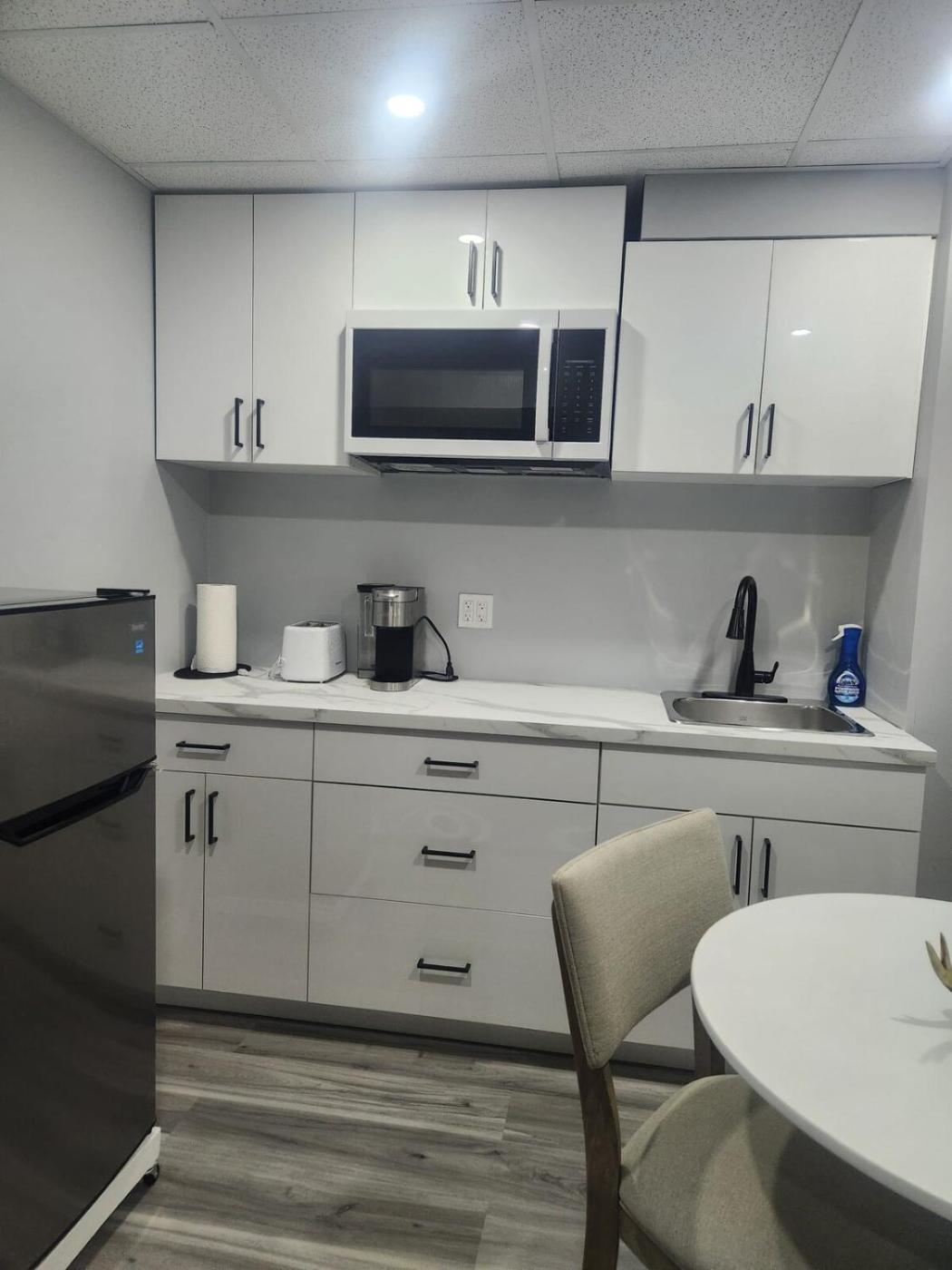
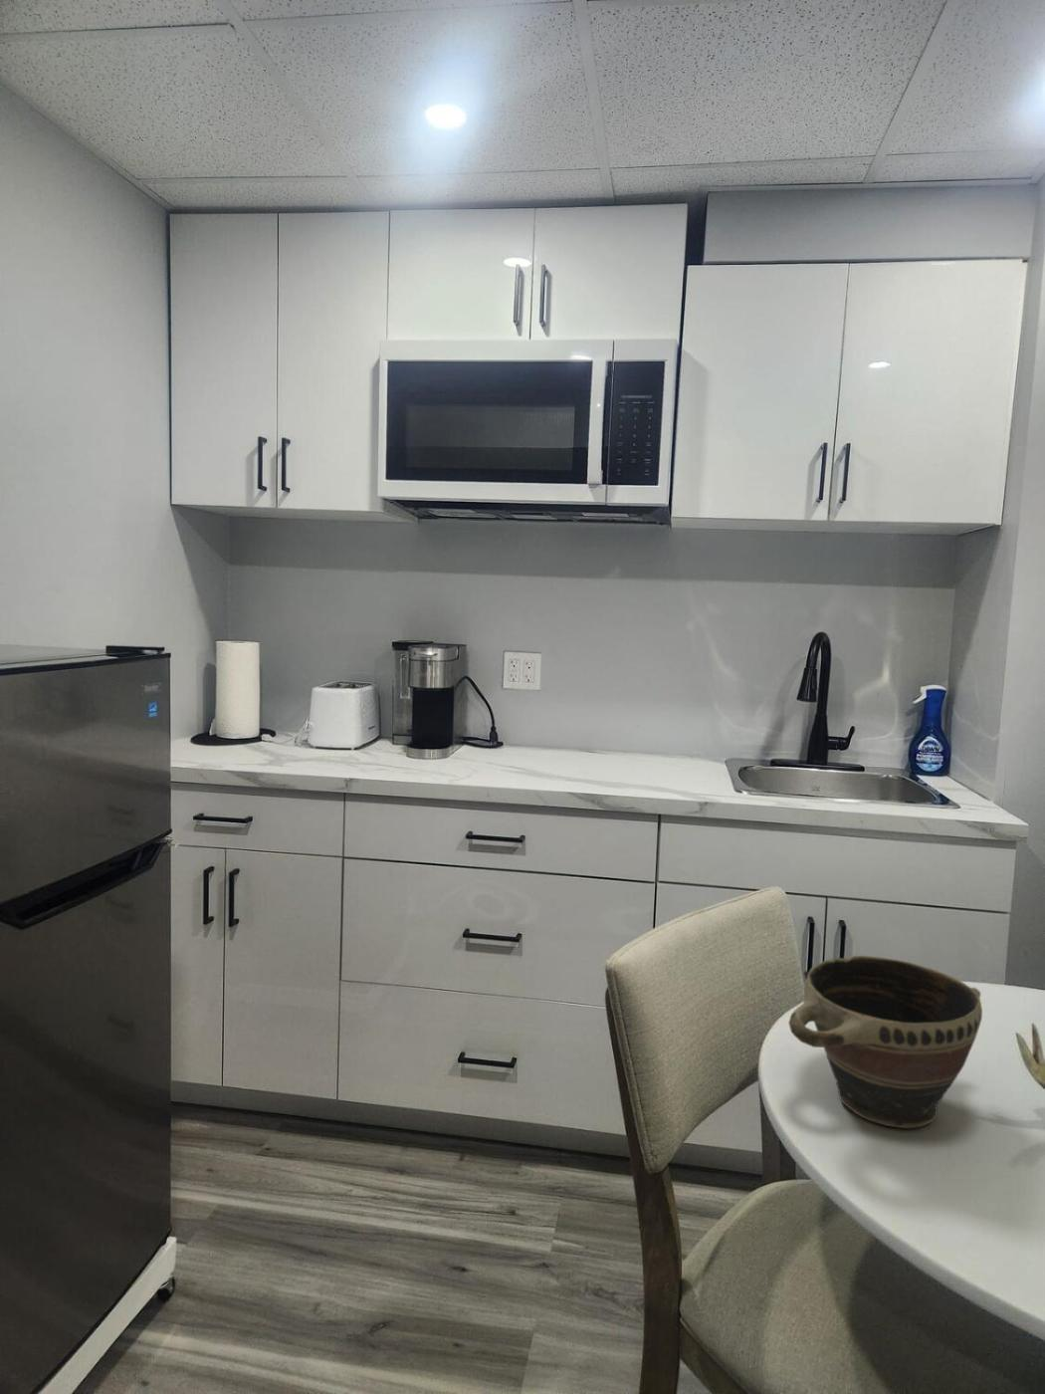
+ bowl [787,955,984,1129]
